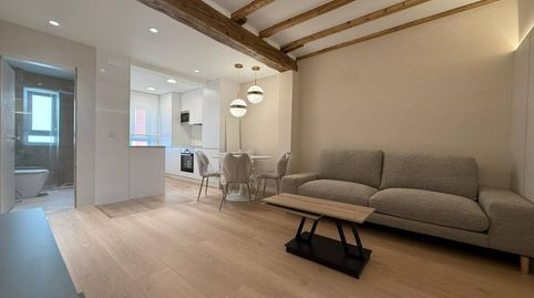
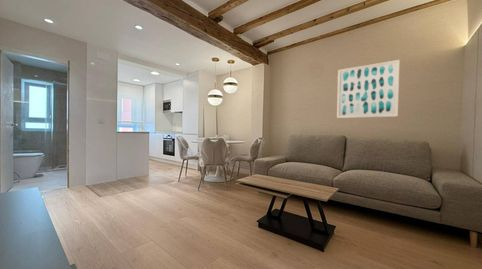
+ wall art [336,59,401,119]
